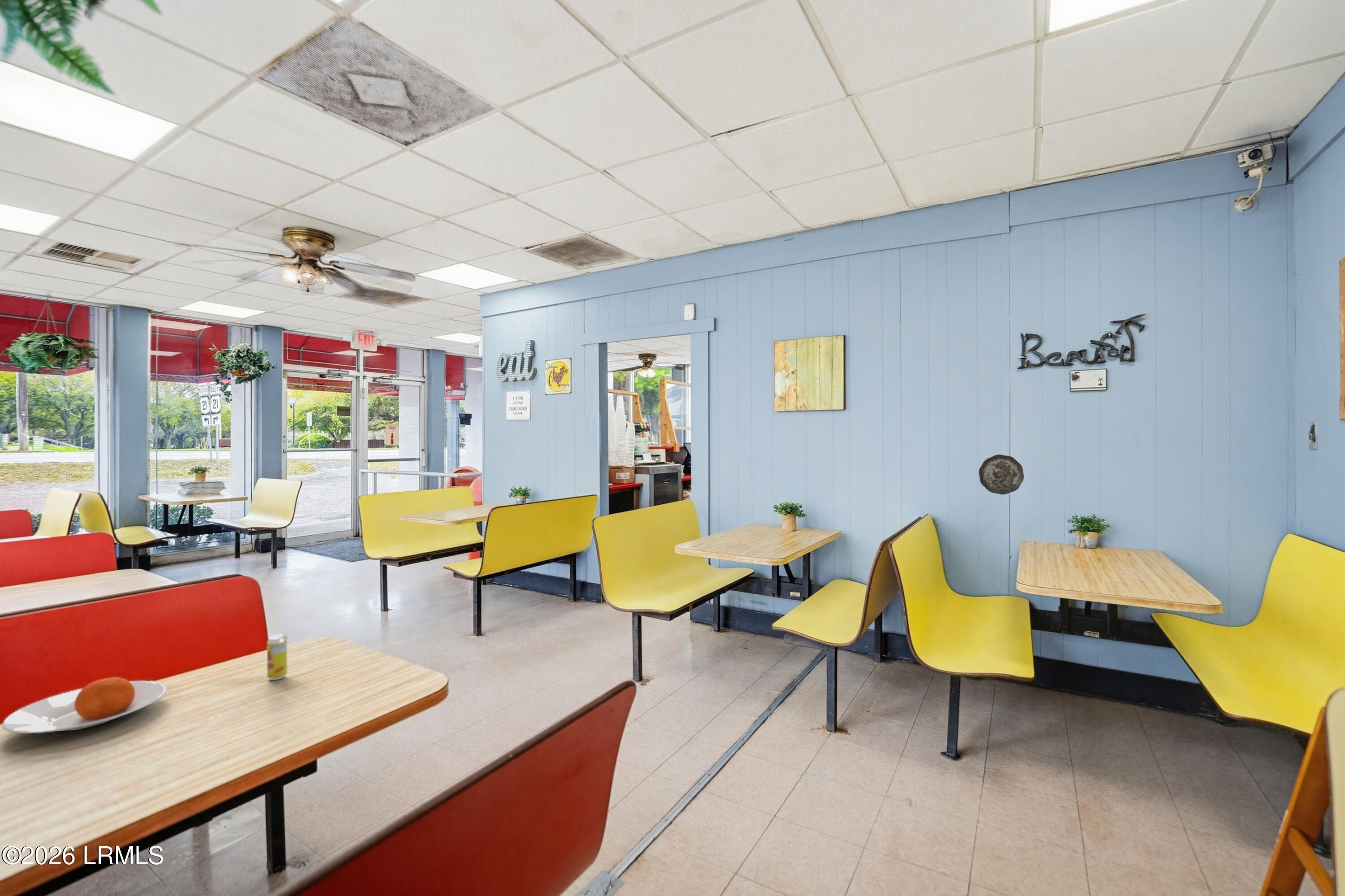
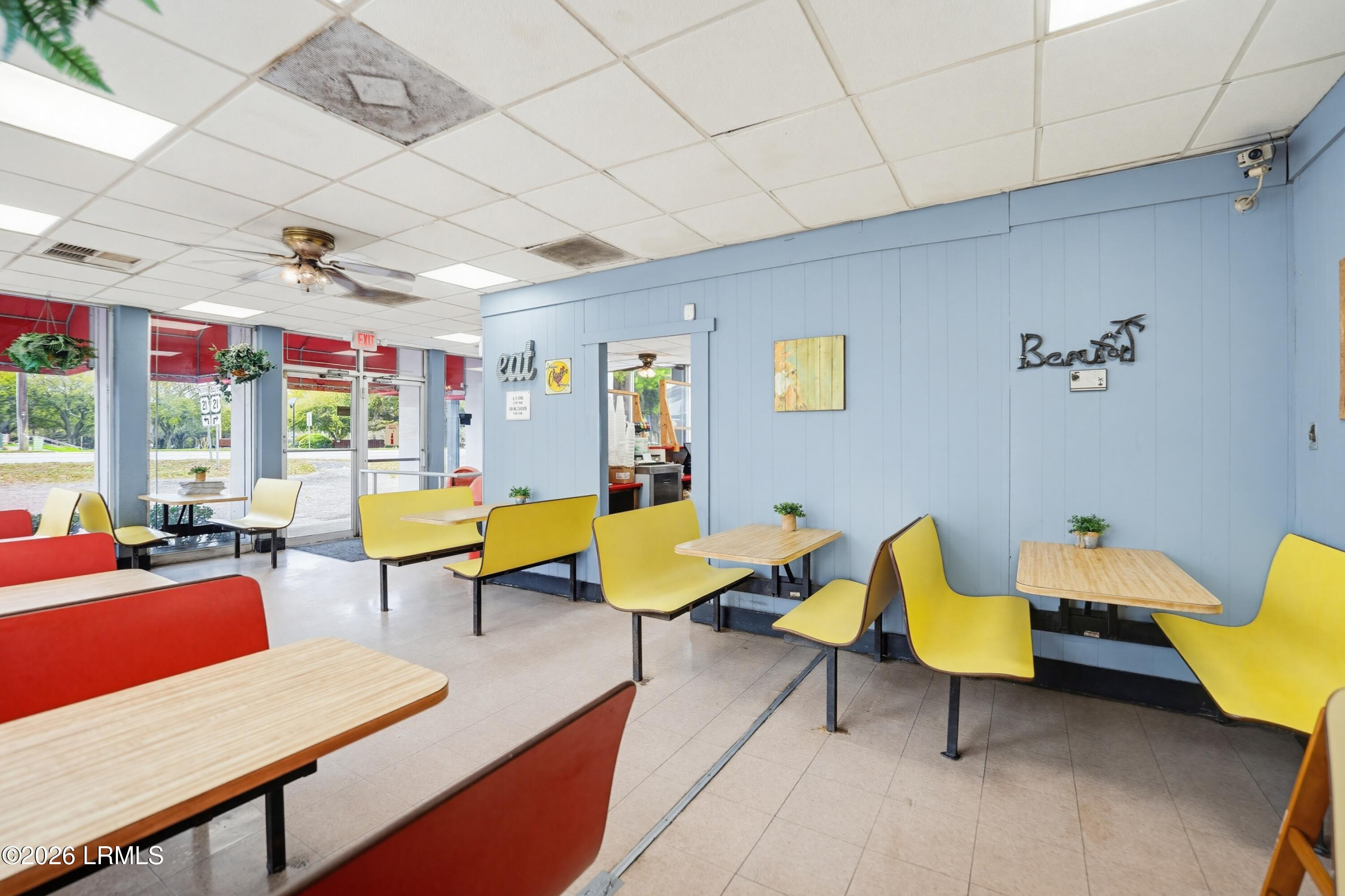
- plate [2,677,167,734]
- beverage can [267,634,288,680]
- decorative plate [978,454,1024,495]
